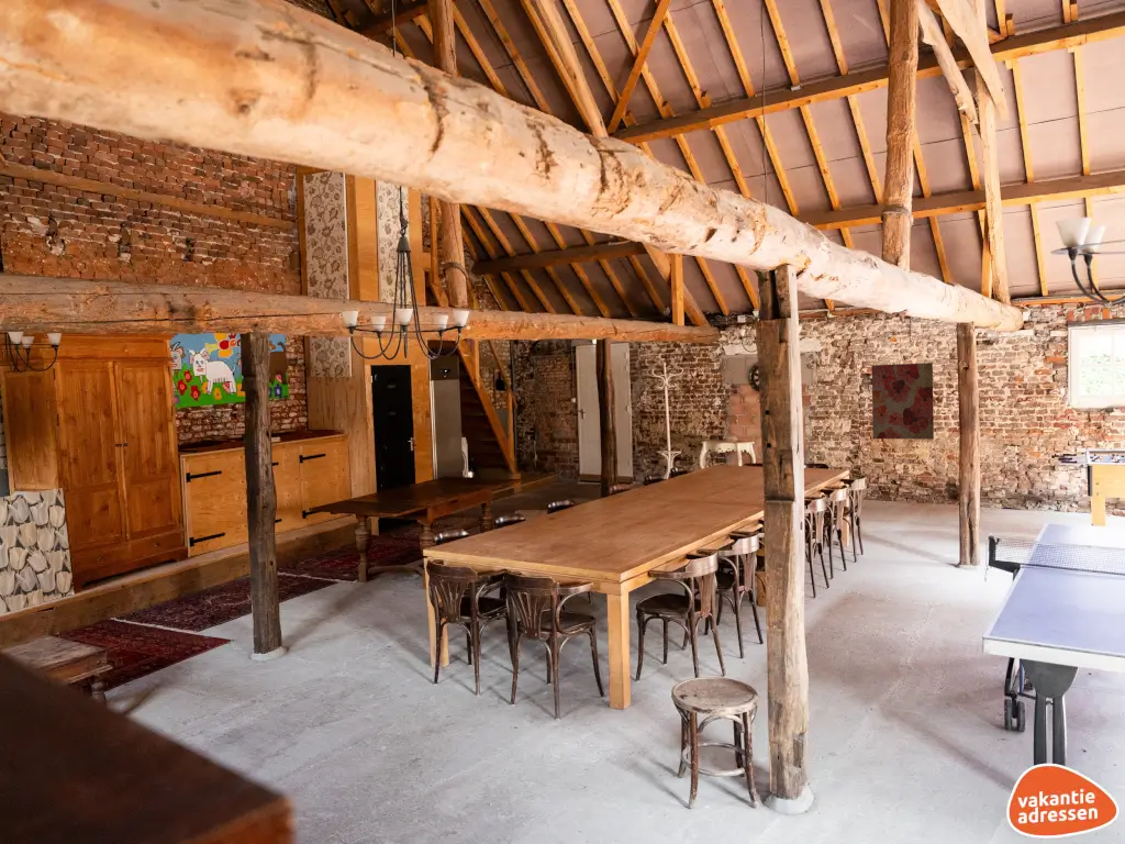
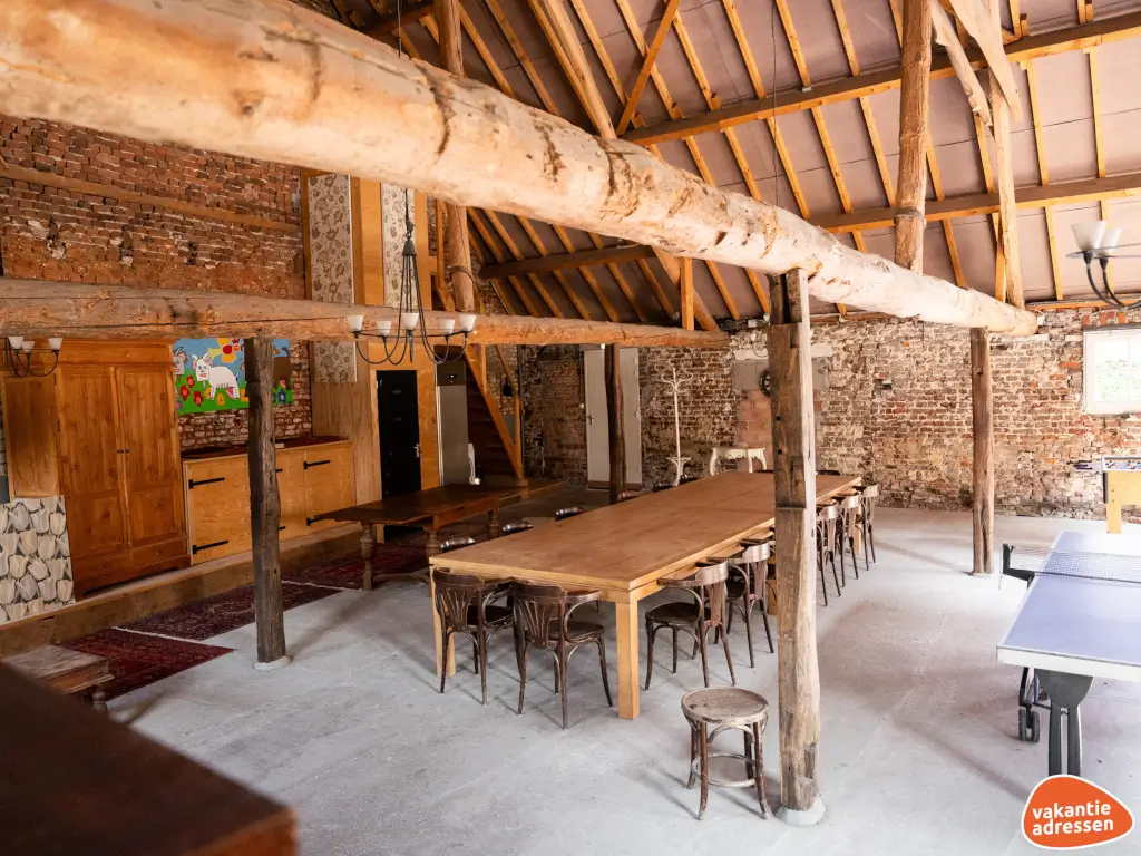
- wall art [870,362,935,441]
